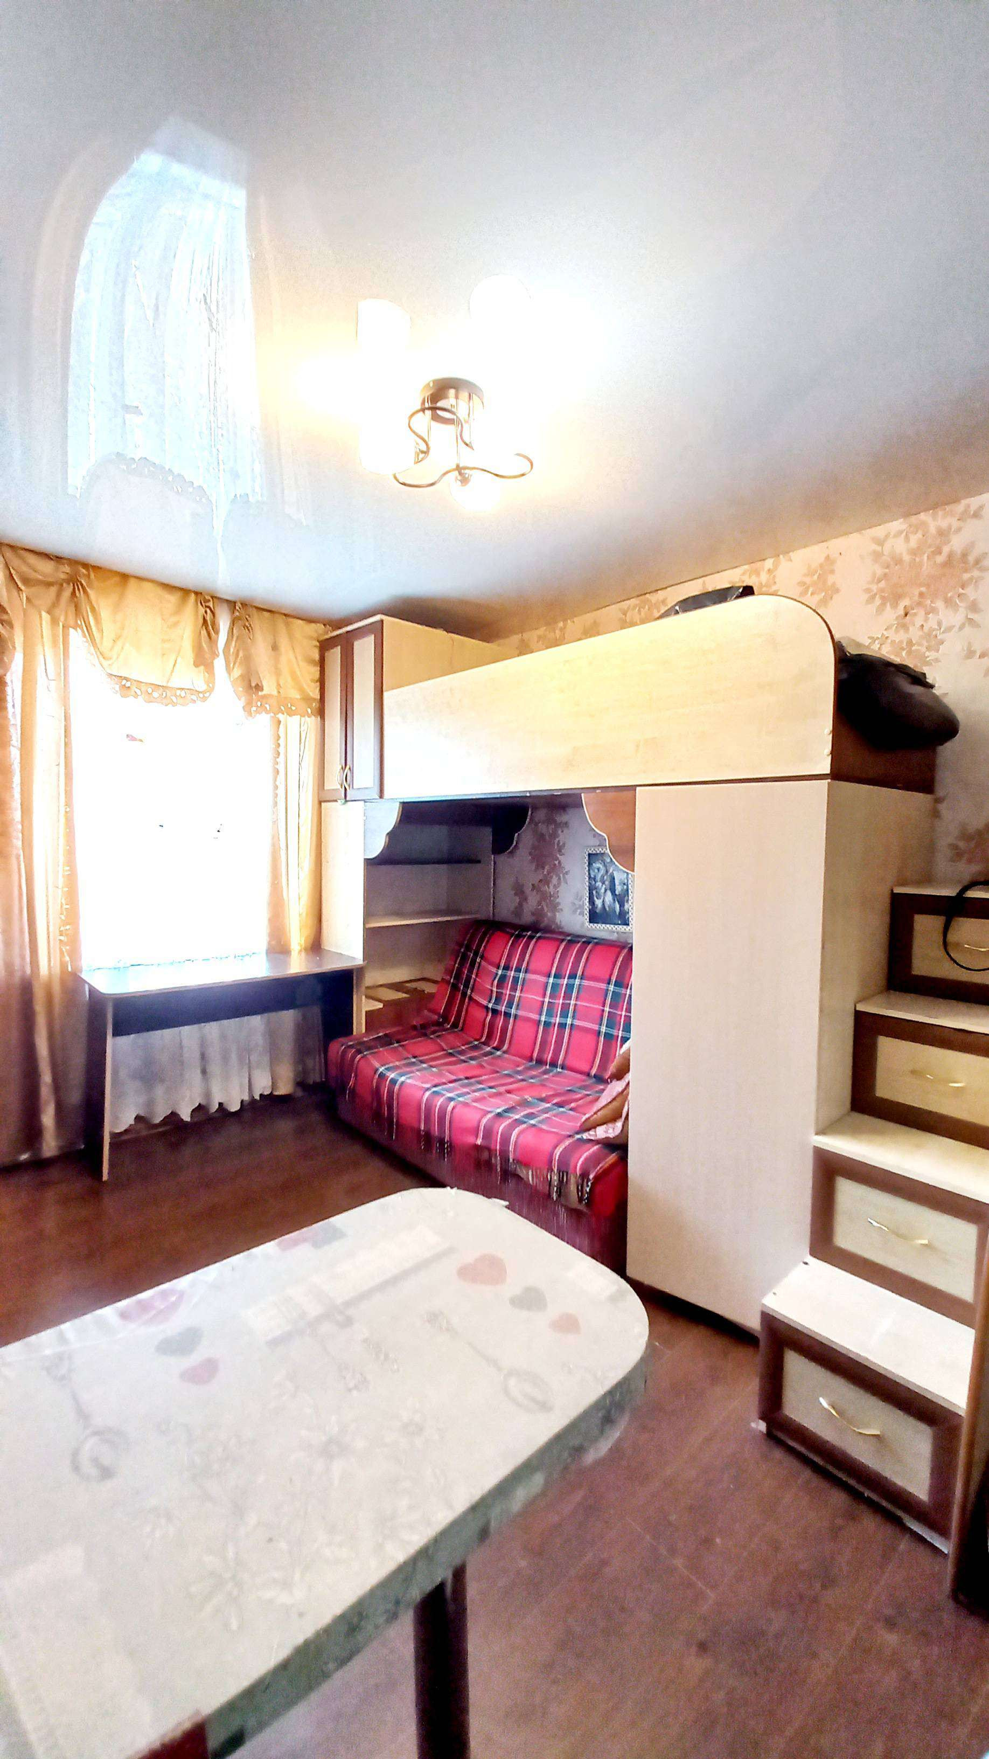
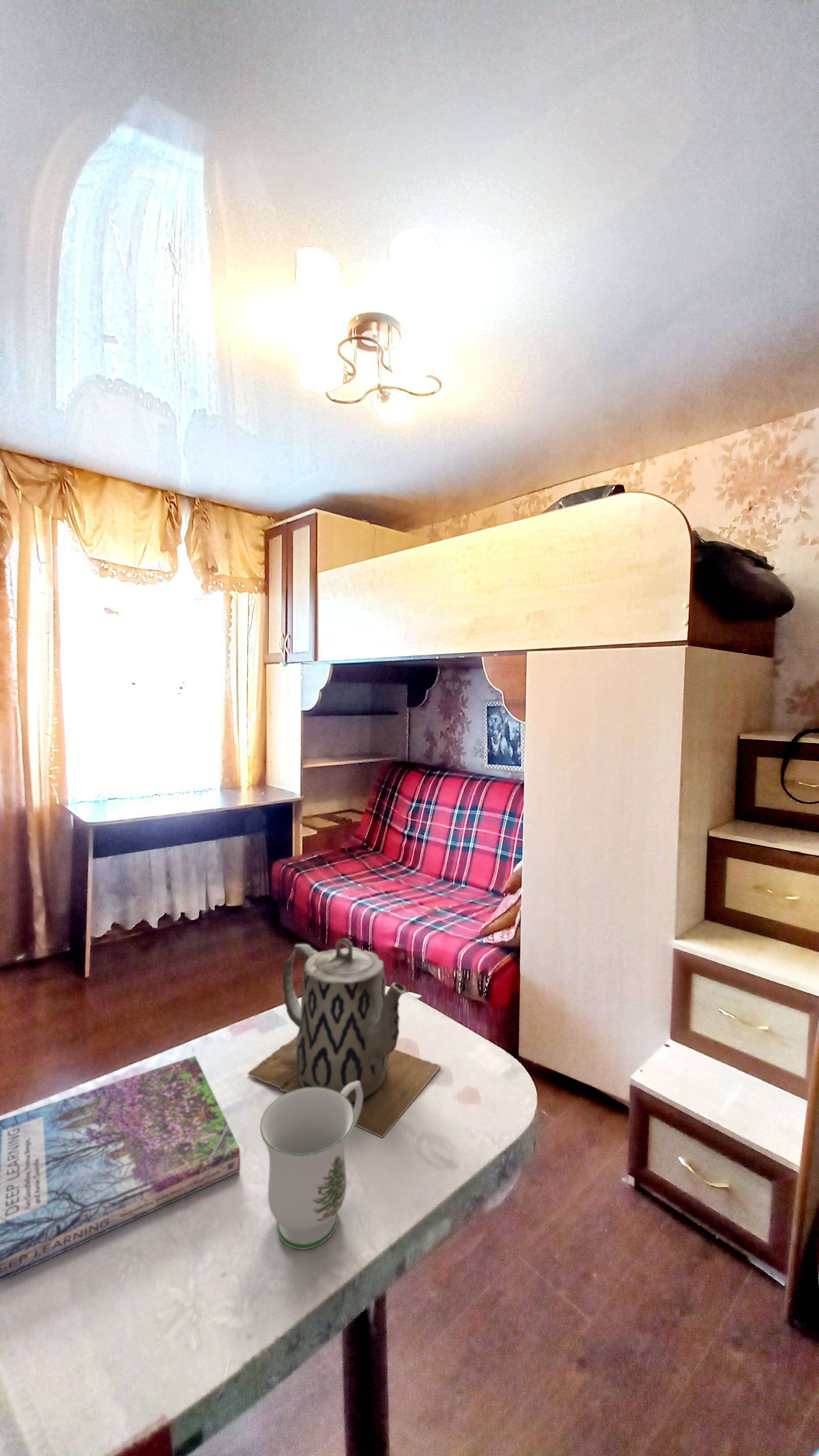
+ teapot [247,938,442,1138]
+ mug [260,1081,363,1250]
+ book [0,1055,241,1281]
